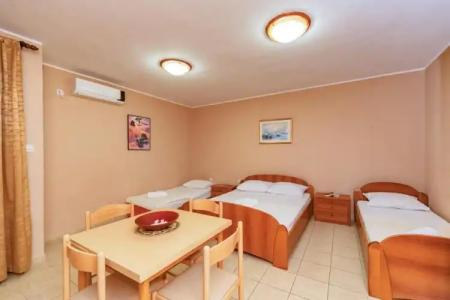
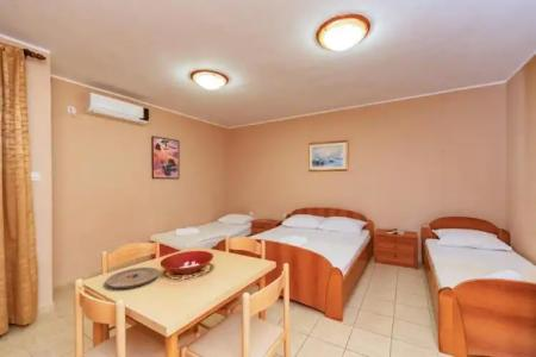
+ plate [105,267,161,289]
